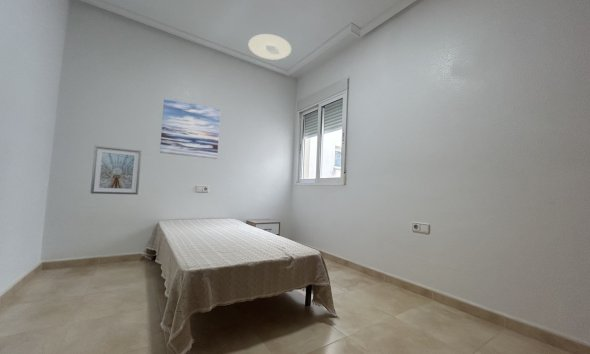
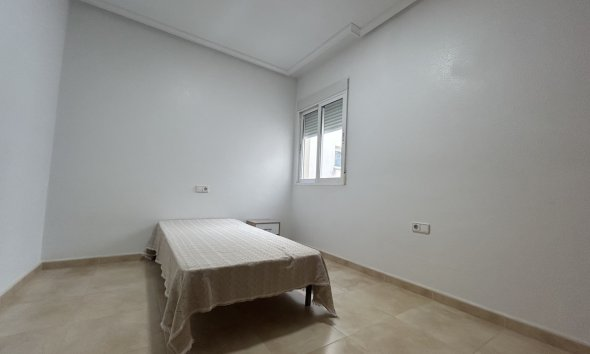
- wall art [159,96,221,160]
- picture frame [90,145,142,196]
- ceiling light [248,33,292,61]
